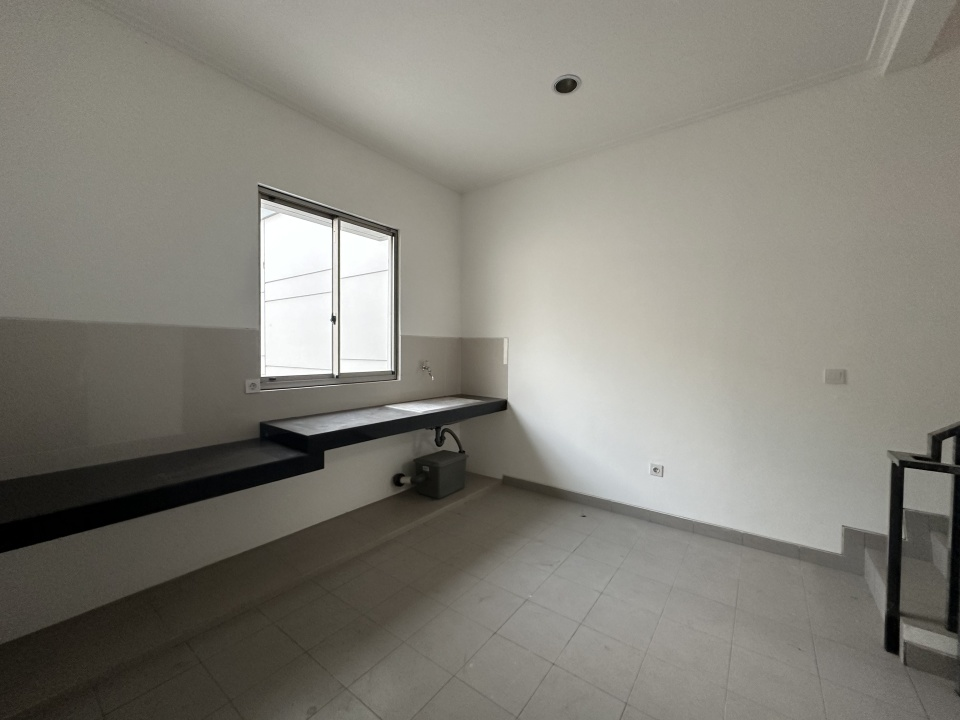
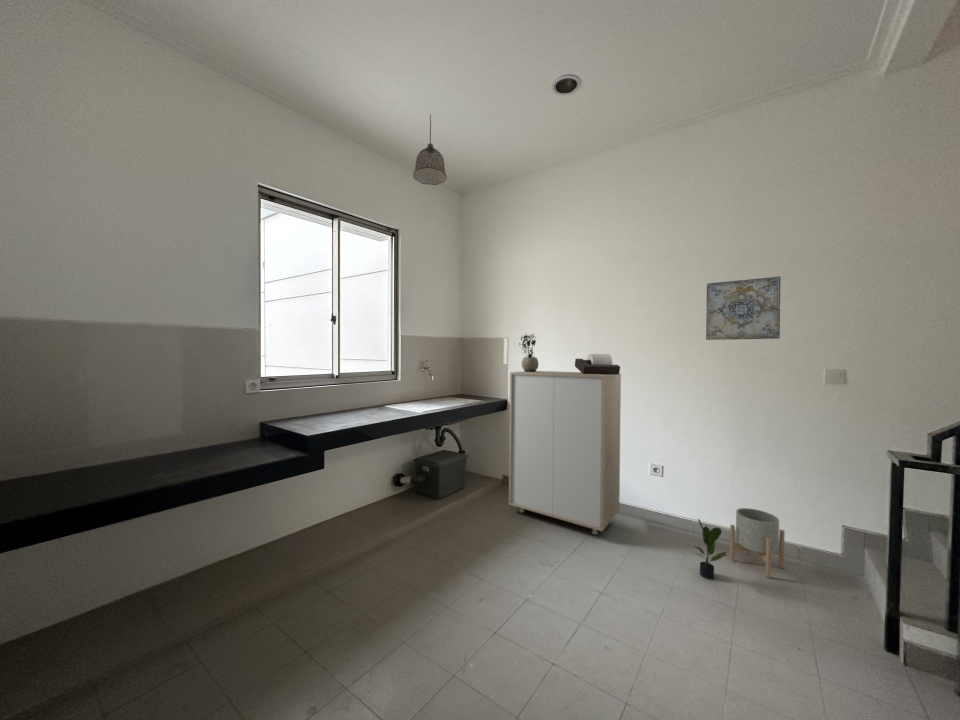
+ potted plant [693,517,730,581]
+ storage cabinet [508,370,622,535]
+ paper towel holder [574,353,621,375]
+ potted plant [518,333,539,372]
+ wall art [705,275,781,341]
+ planter [729,507,786,579]
+ pendant lamp [412,113,448,186]
